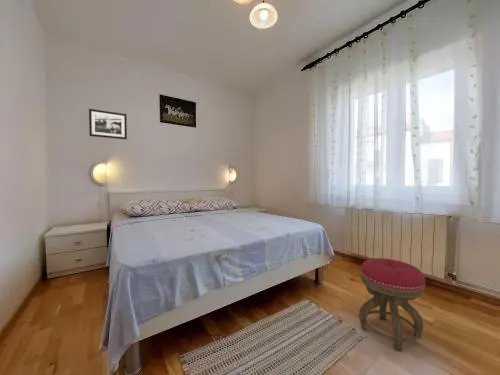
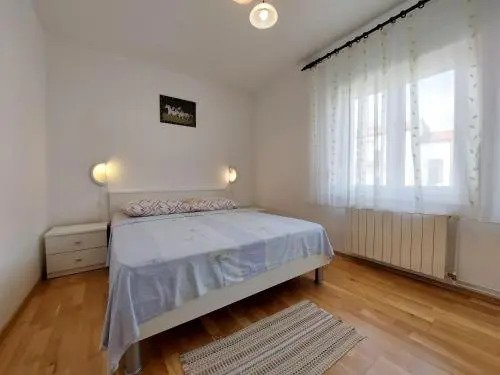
- stool [358,257,426,352]
- picture frame [88,108,128,140]
